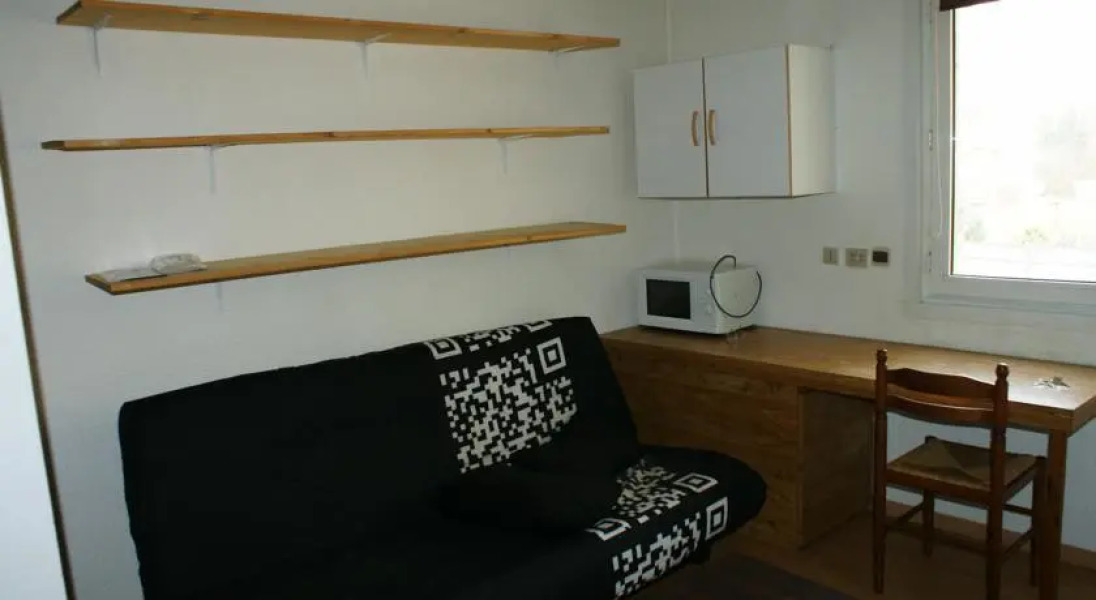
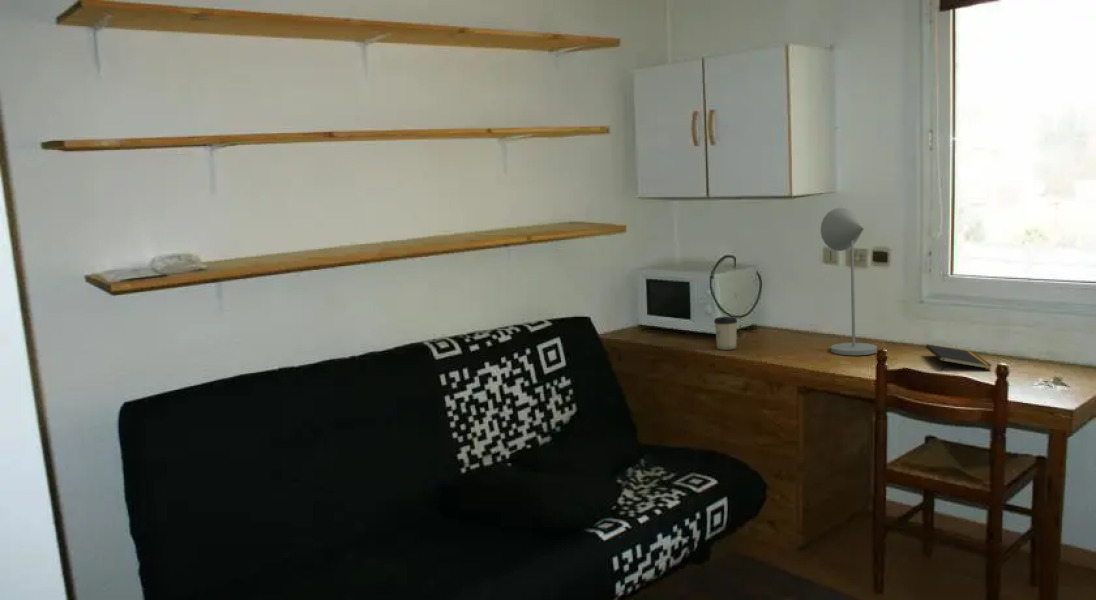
+ desk lamp [819,207,878,356]
+ cup [713,316,738,351]
+ notepad [925,343,993,371]
